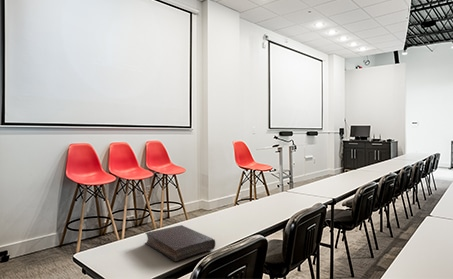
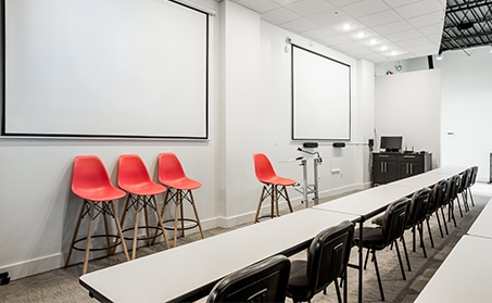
- book [144,224,216,262]
